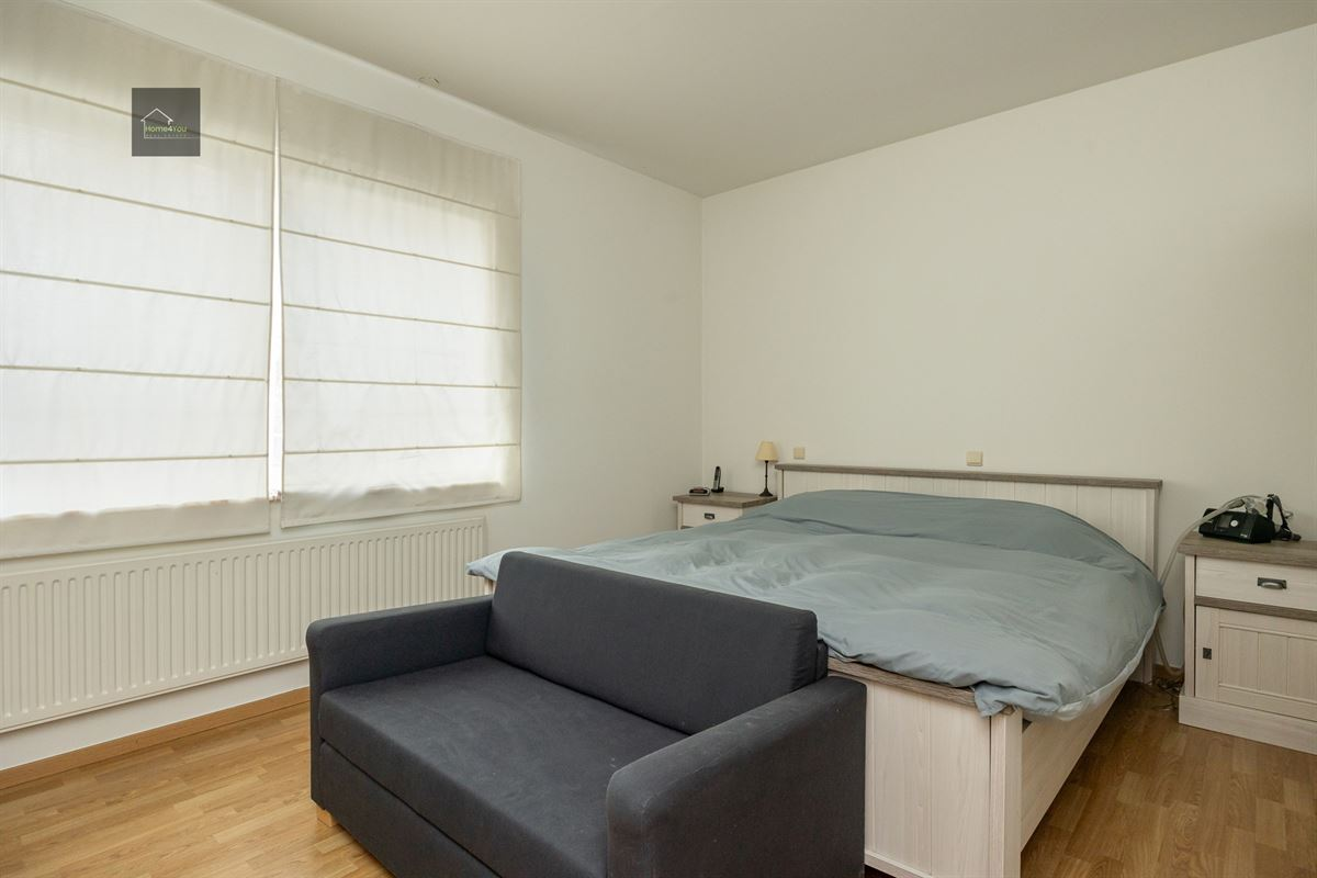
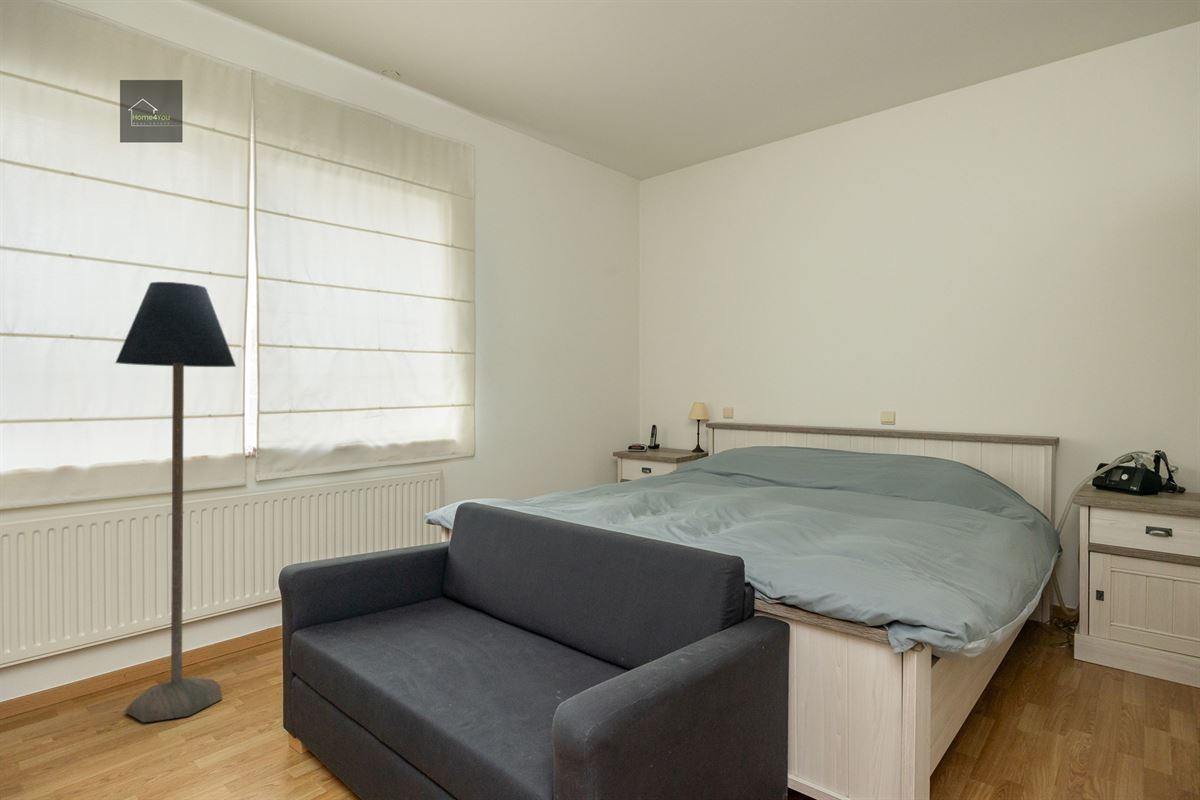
+ floor lamp [114,281,237,723]
